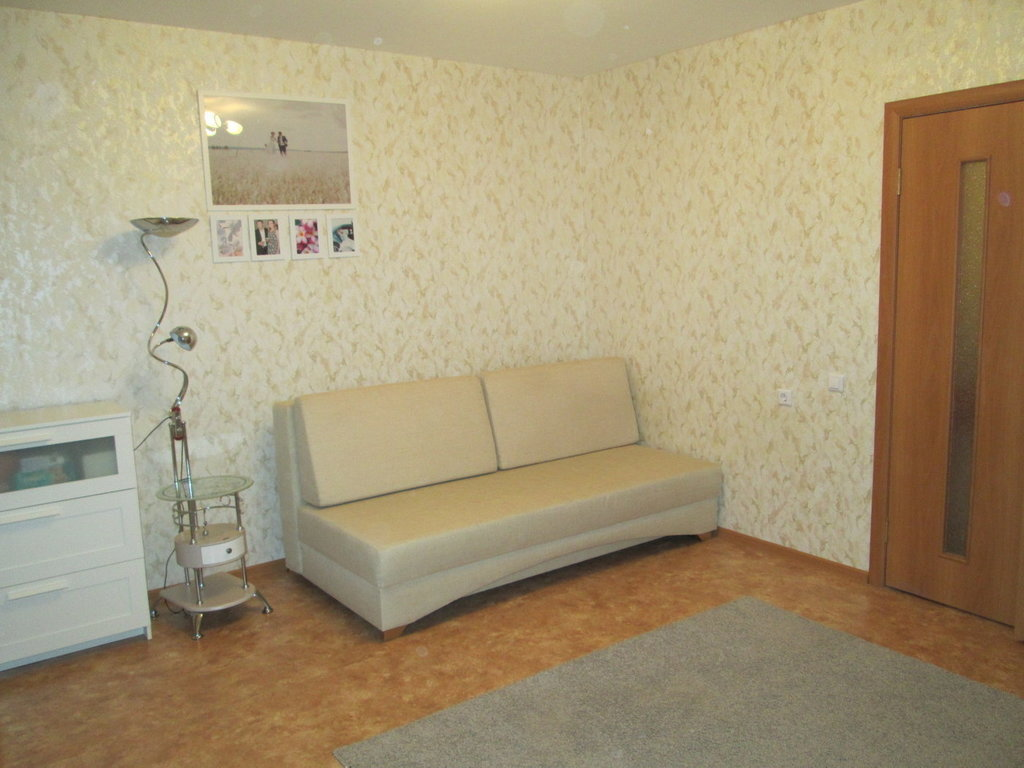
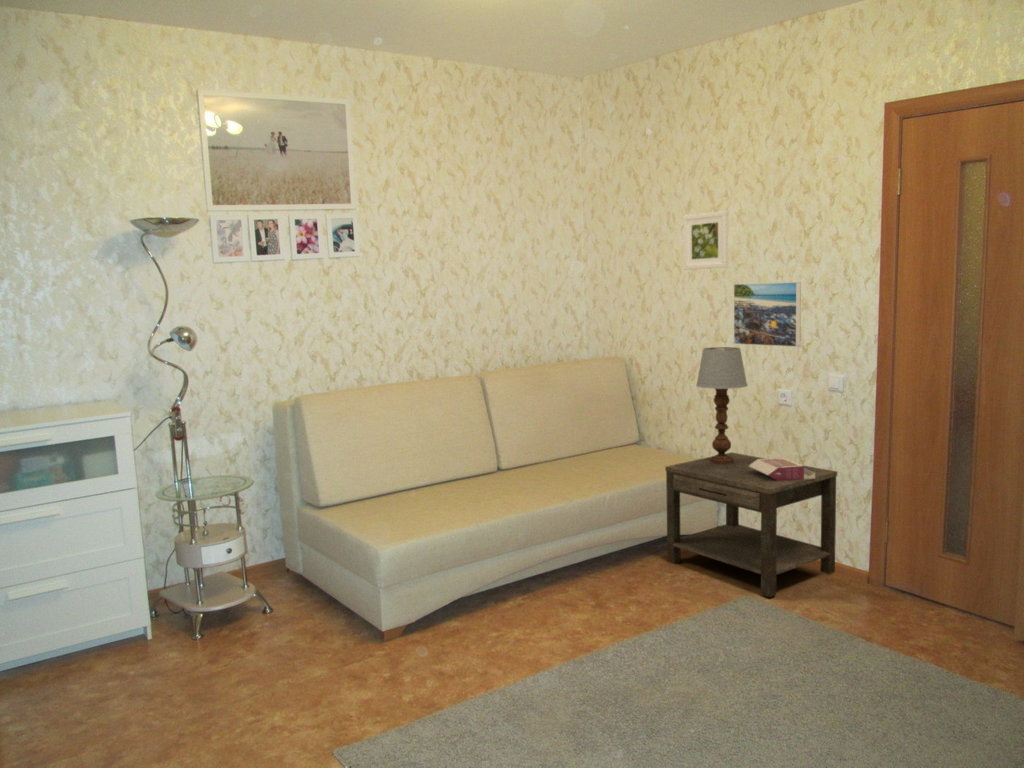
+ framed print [683,210,729,271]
+ table lamp [695,346,749,465]
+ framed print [733,281,802,348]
+ book [749,456,815,481]
+ side table [664,451,838,598]
